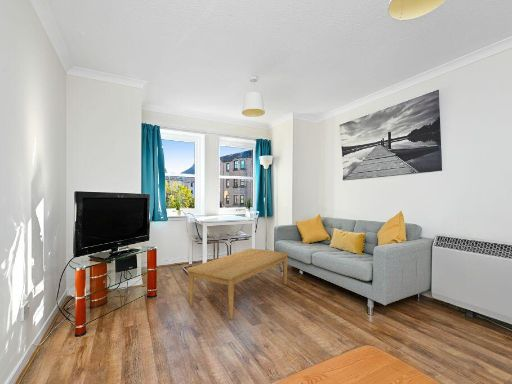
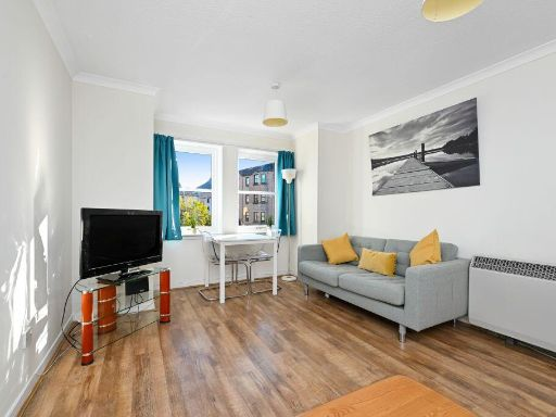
- coffee table [187,248,289,321]
